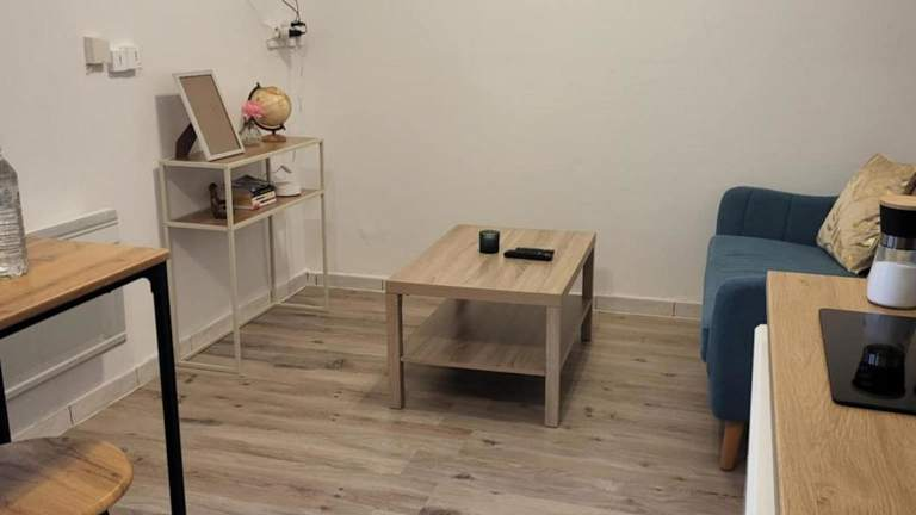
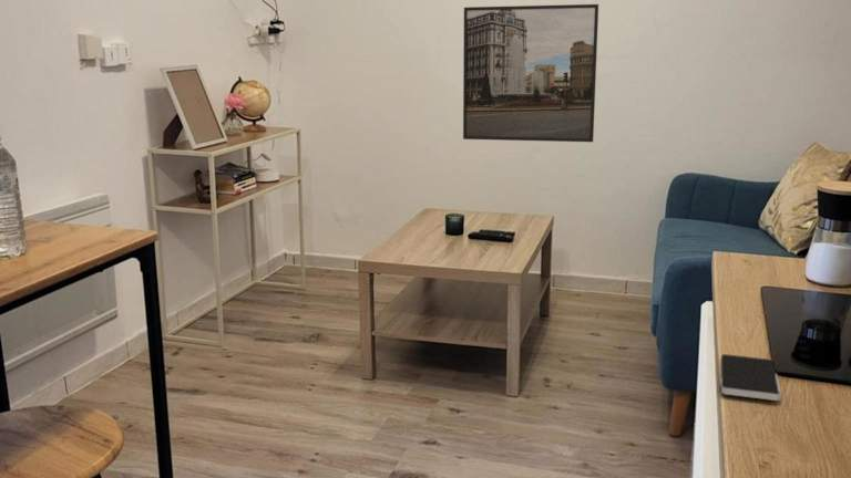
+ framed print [462,3,599,143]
+ smartphone [719,353,782,402]
